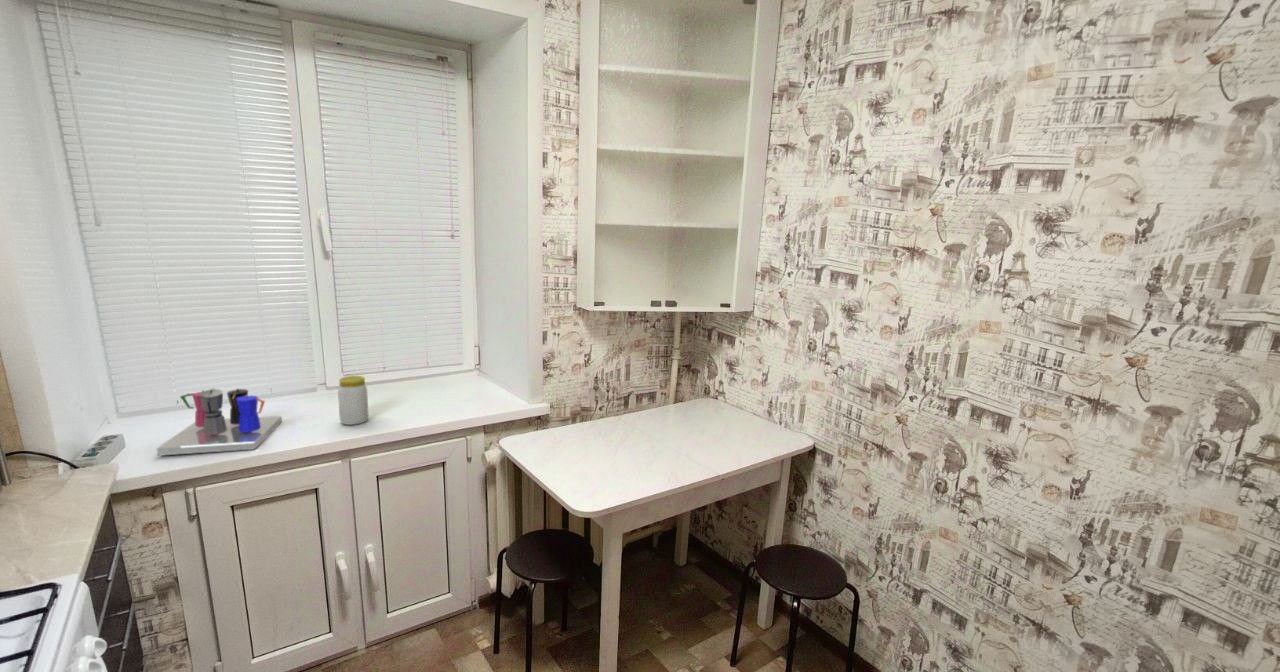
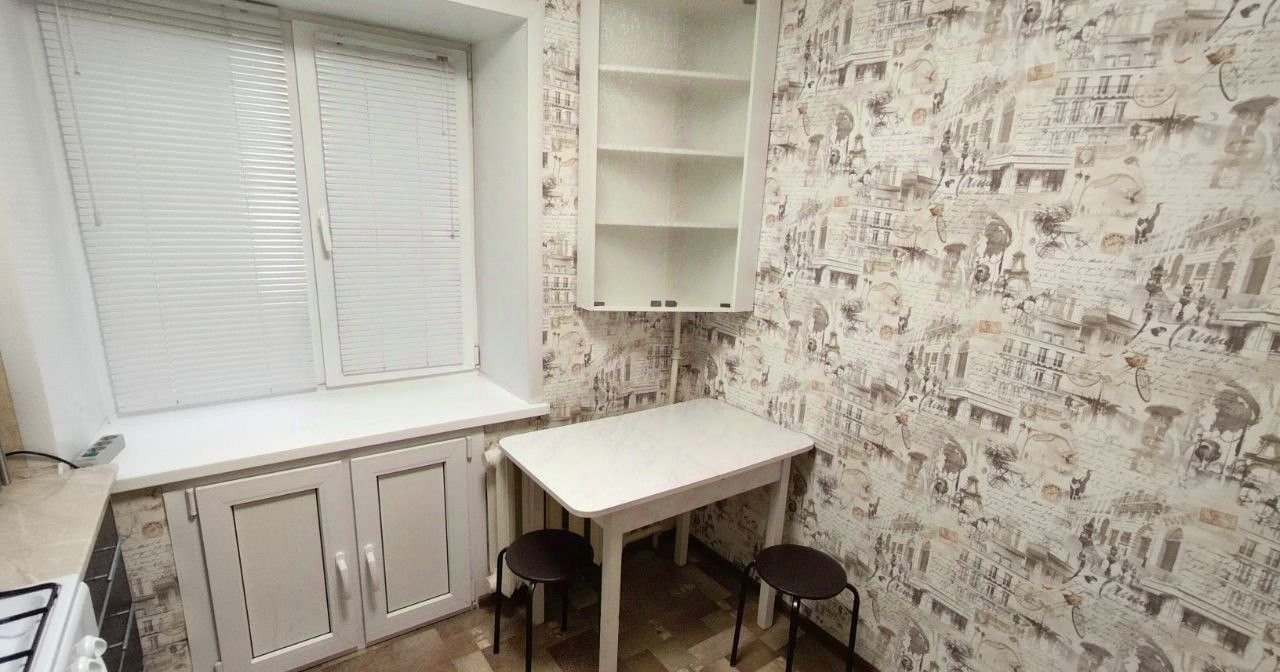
- coffee maker [156,388,283,457]
- jar [337,375,370,426]
